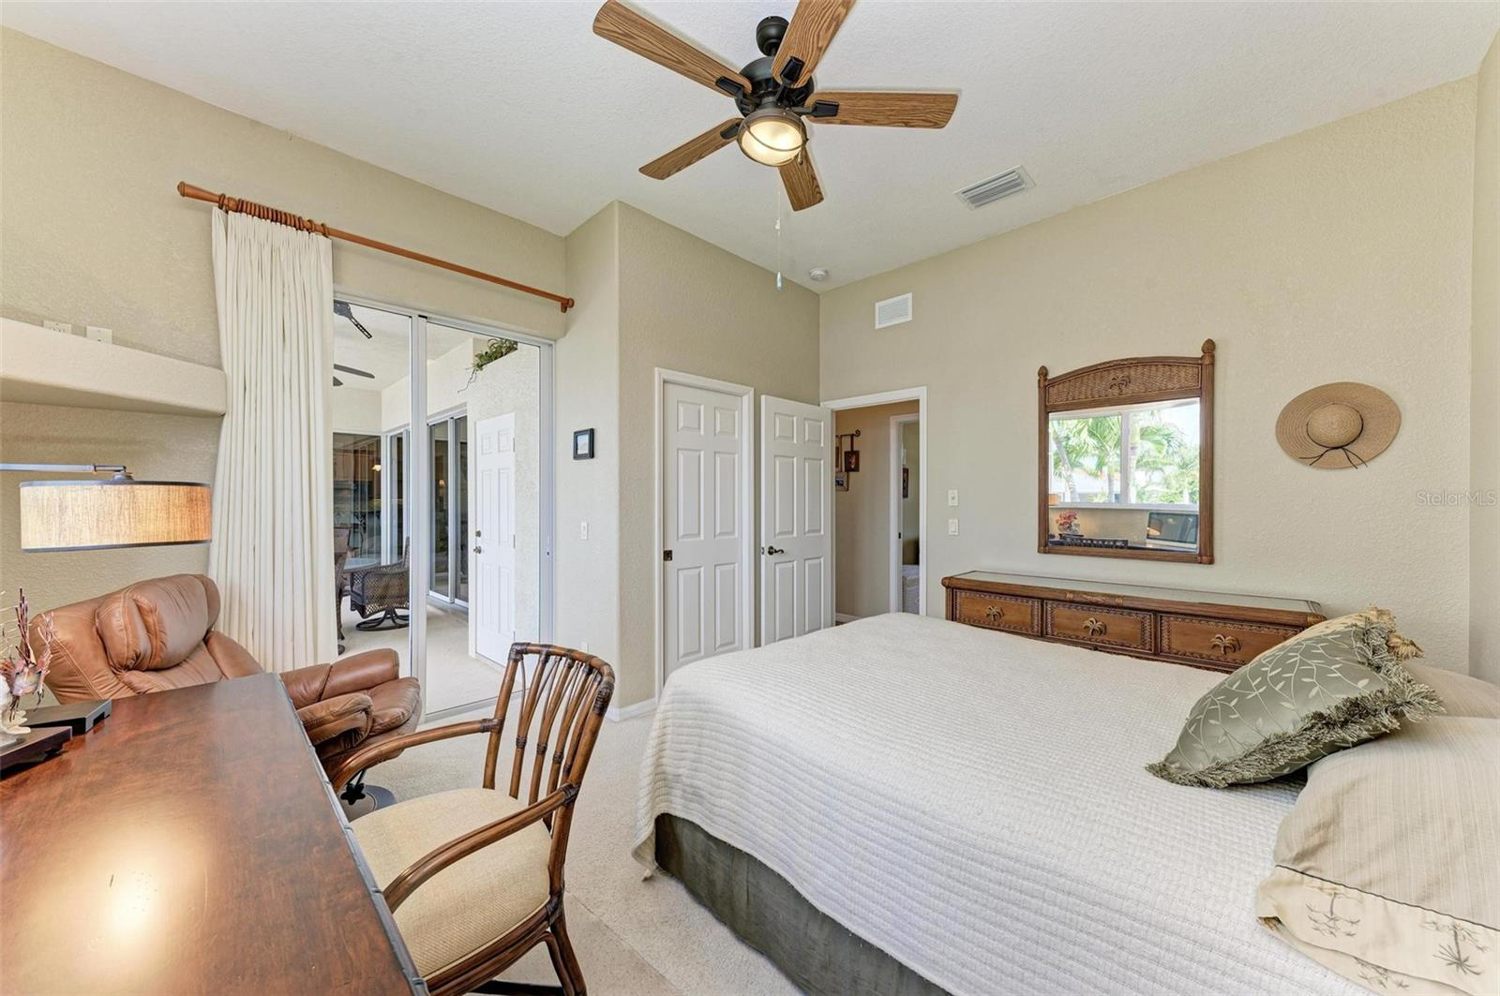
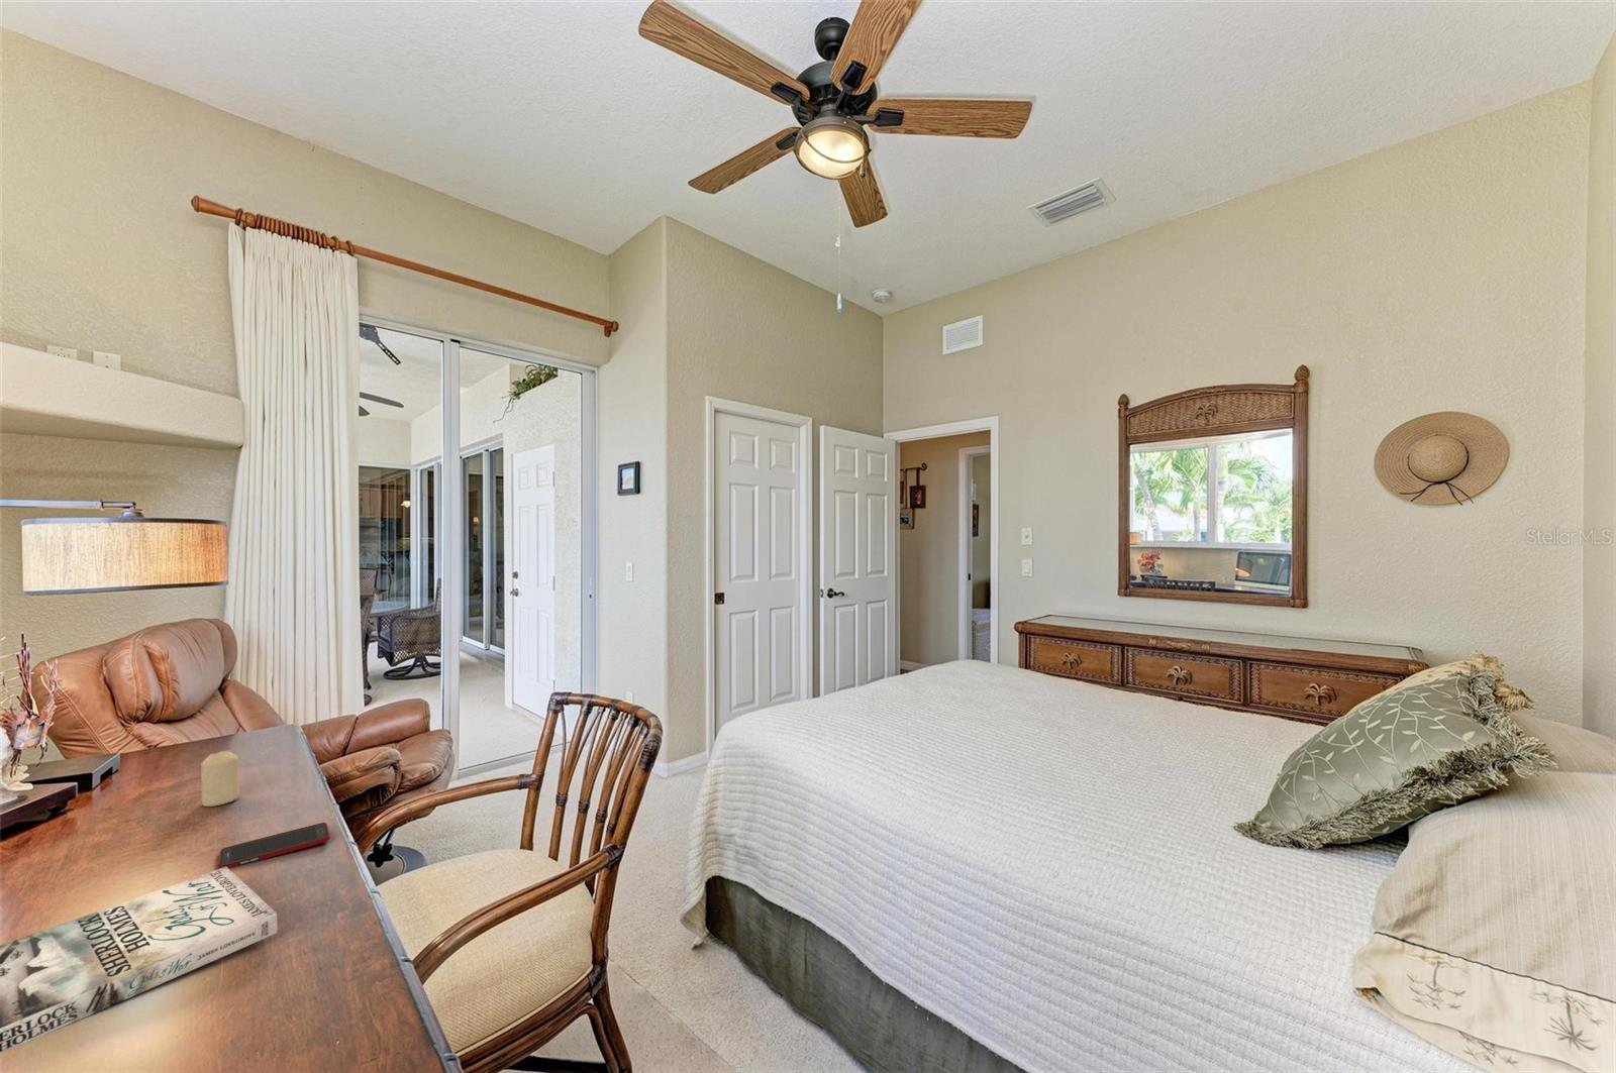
+ book [0,867,278,1053]
+ candle [200,750,240,807]
+ cell phone [217,822,331,869]
